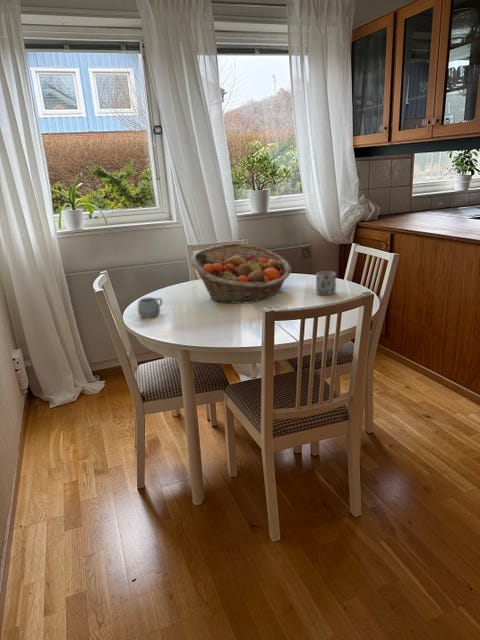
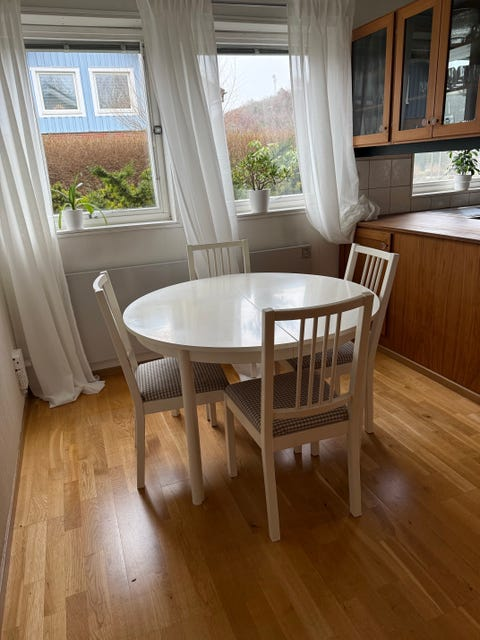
- mug [137,296,163,318]
- mug [315,270,337,296]
- fruit basket [190,242,292,305]
